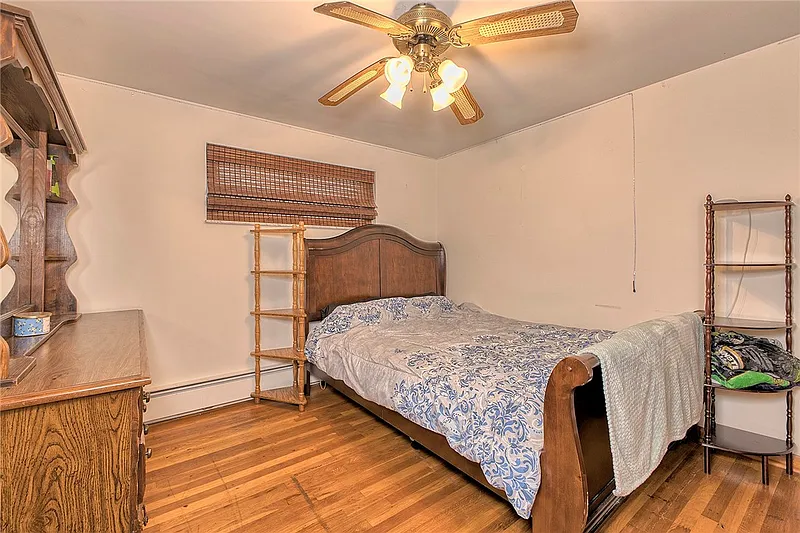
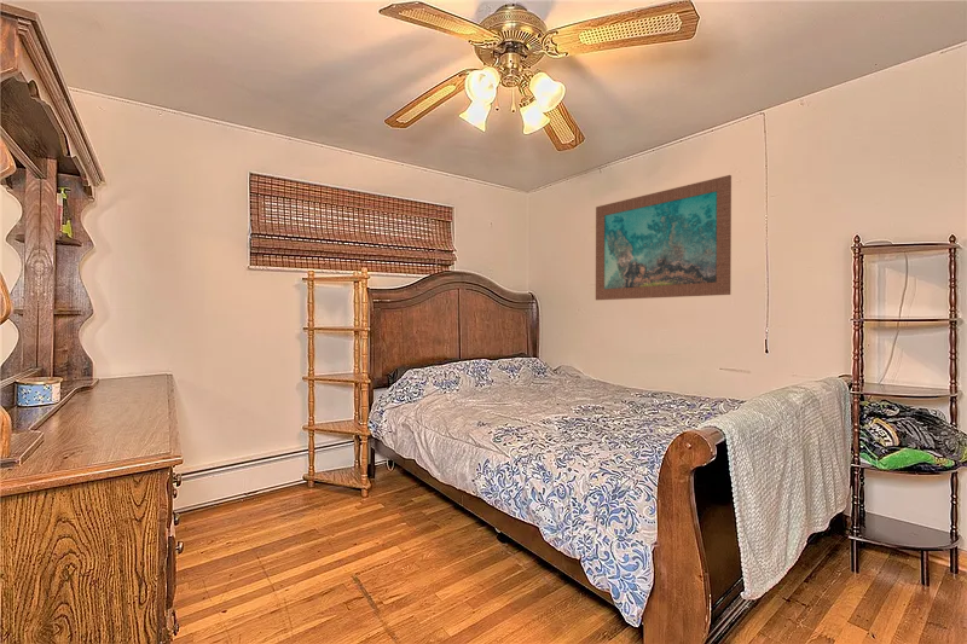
+ wall art [595,174,733,301]
